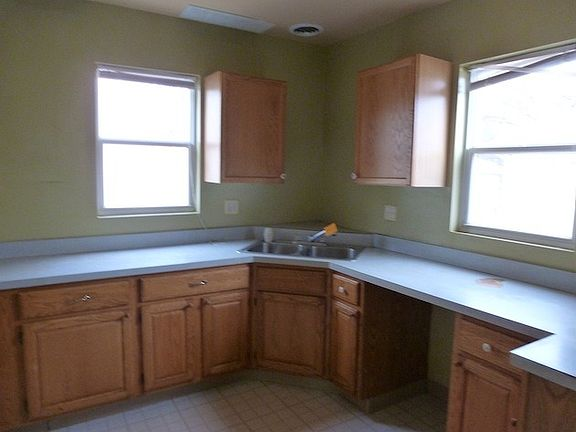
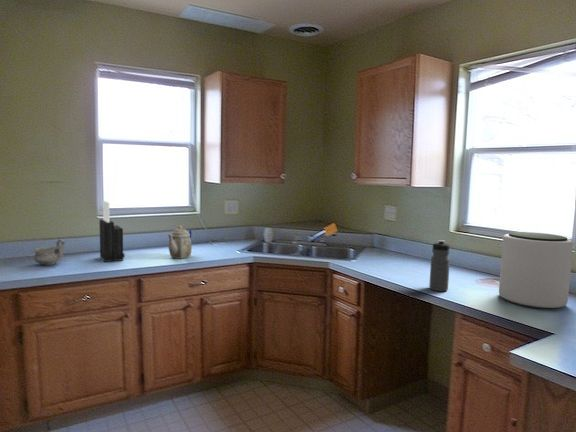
+ bowl [33,238,67,266]
+ teapot [167,225,193,259]
+ water bottle [428,239,451,292]
+ knife block [98,200,126,263]
+ plant pot [498,231,574,310]
